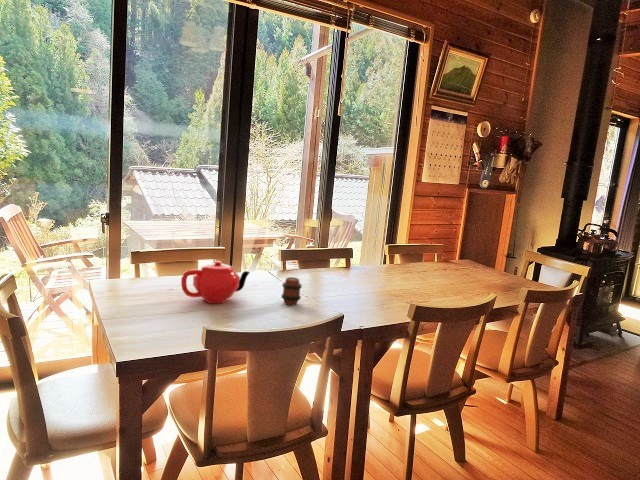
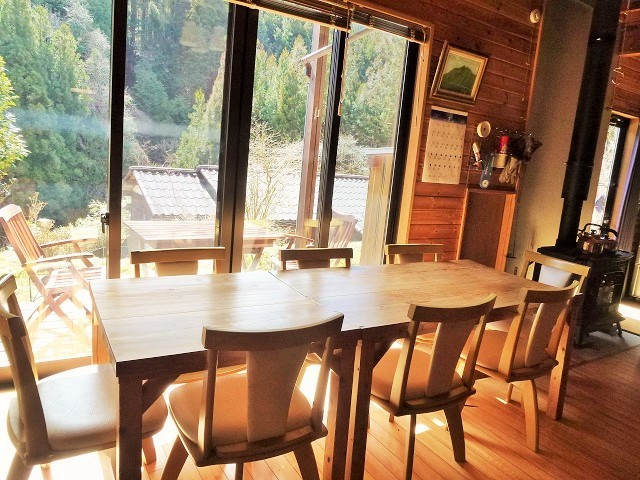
- teapot [180,260,251,304]
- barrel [280,276,303,306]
